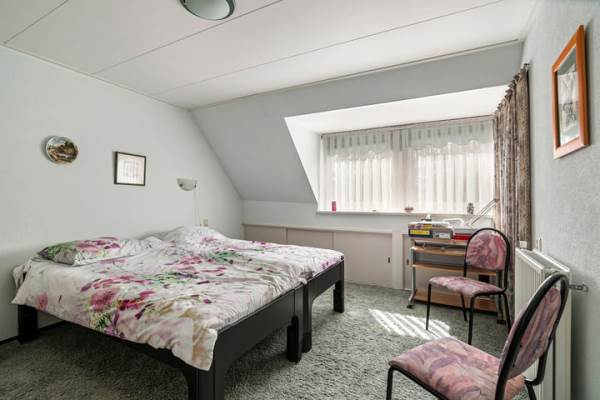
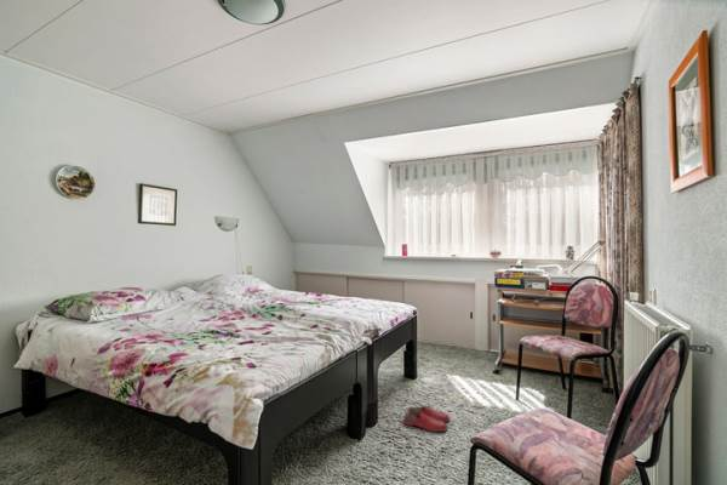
+ slippers [403,404,451,433]
